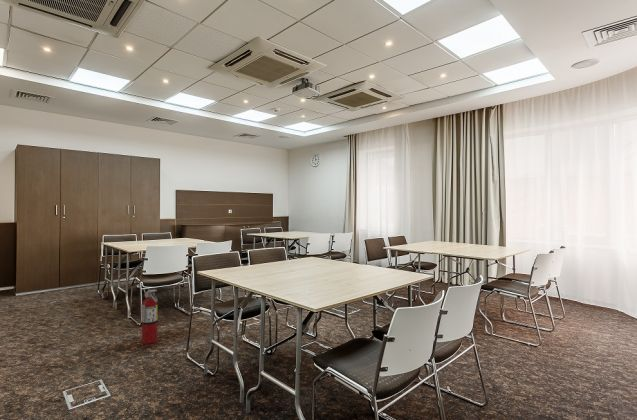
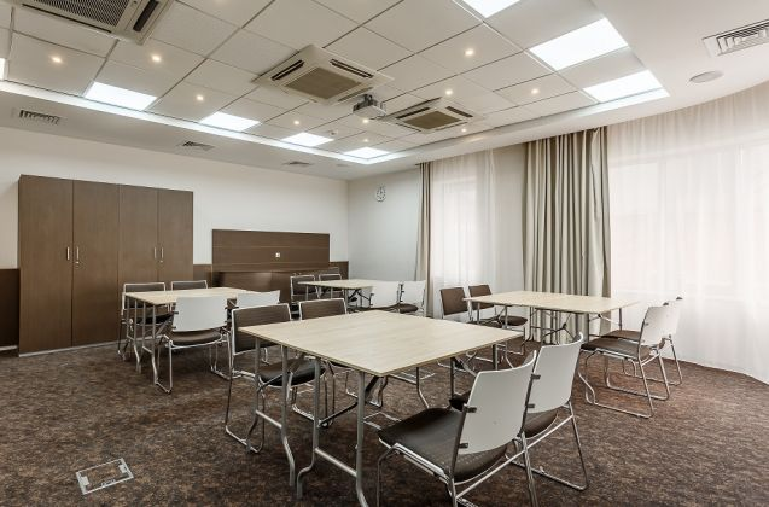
- fire extinguisher [140,287,159,345]
